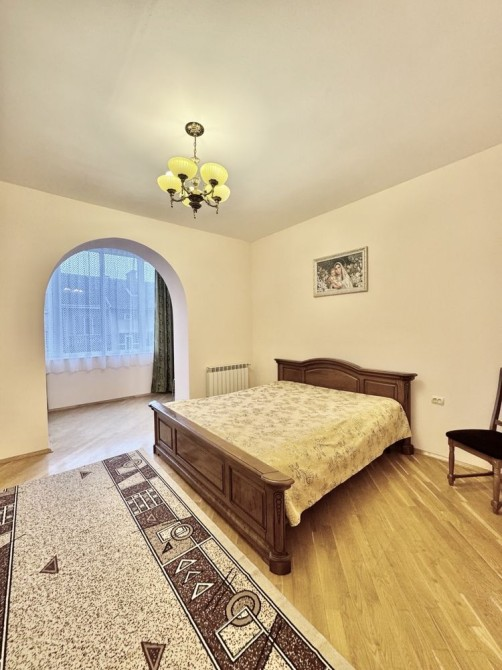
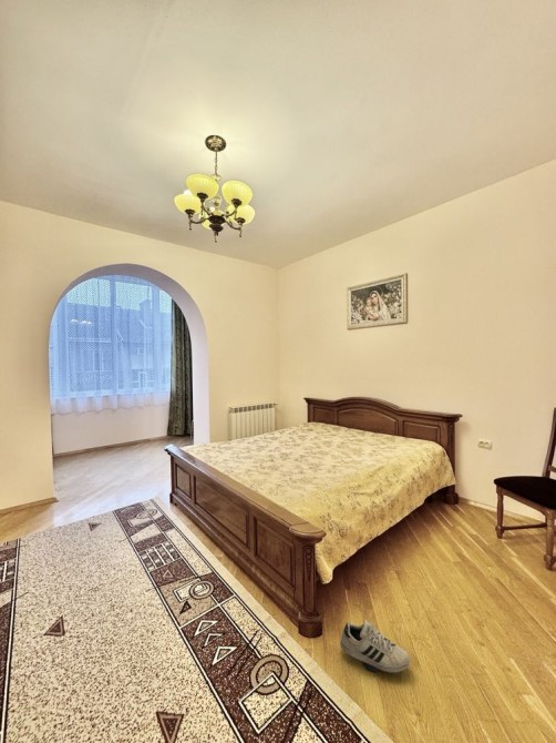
+ shoe [339,619,411,674]
